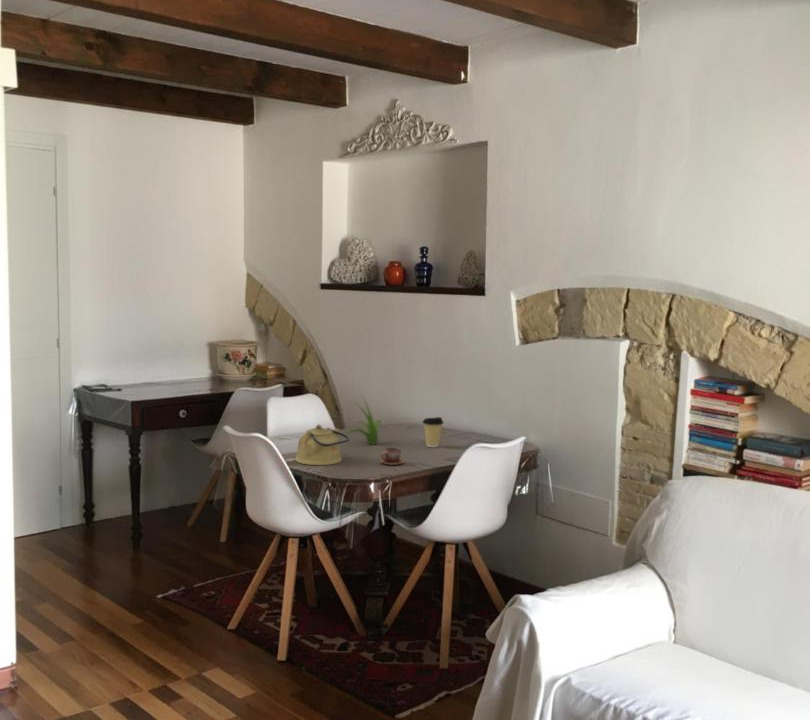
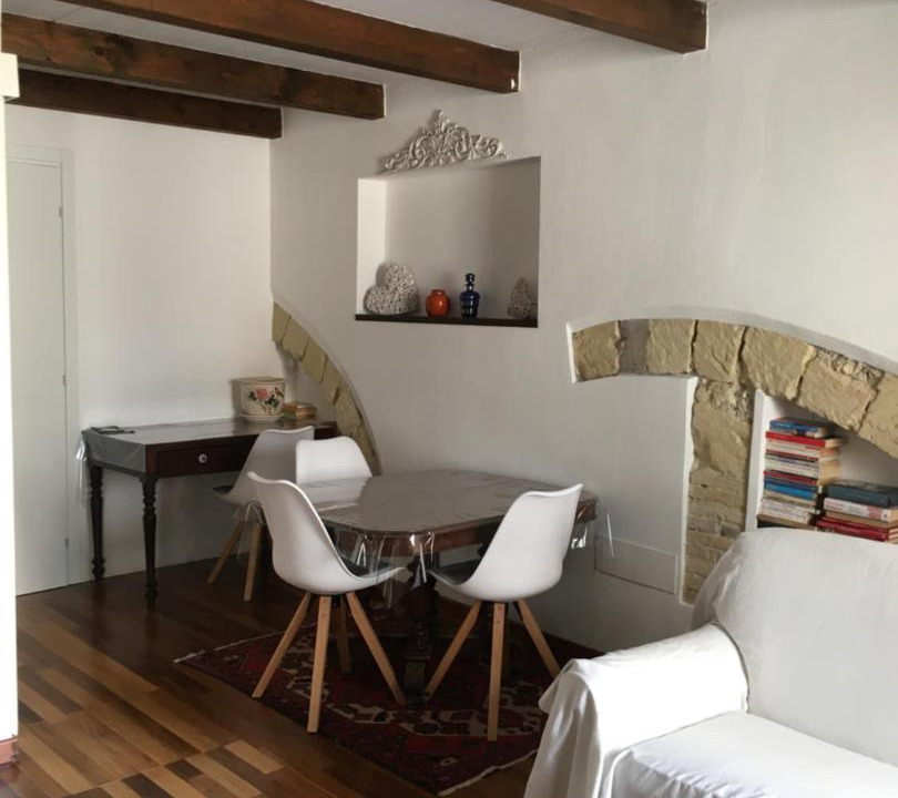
- cup [379,447,406,466]
- plant [342,393,382,446]
- coffee cup [421,416,445,448]
- kettle [294,423,351,466]
